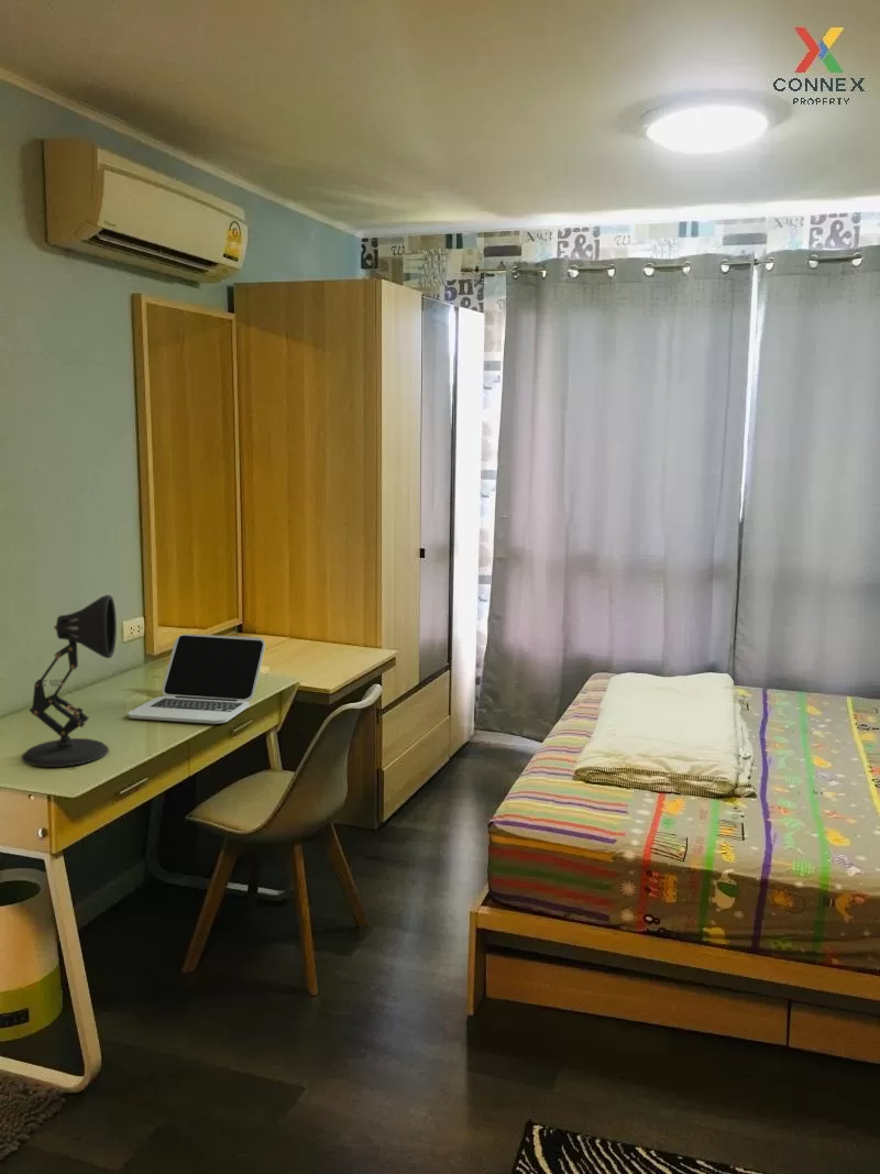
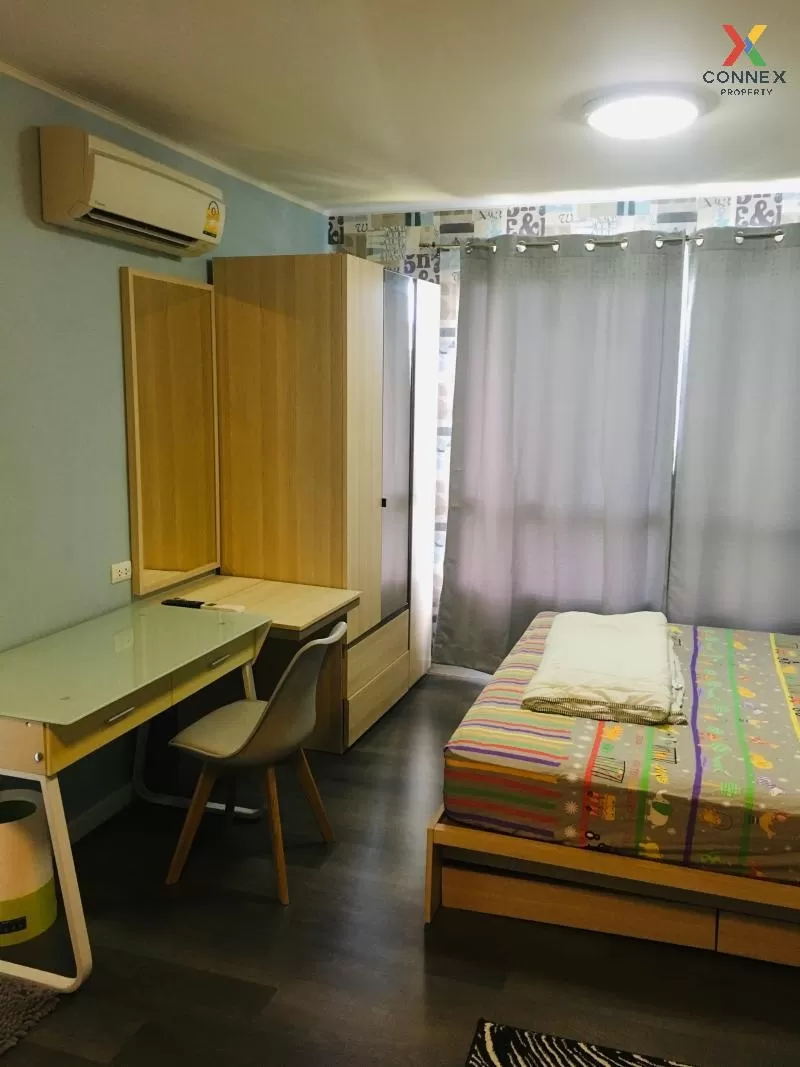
- laptop [127,633,266,725]
- desk lamp [21,594,118,768]
